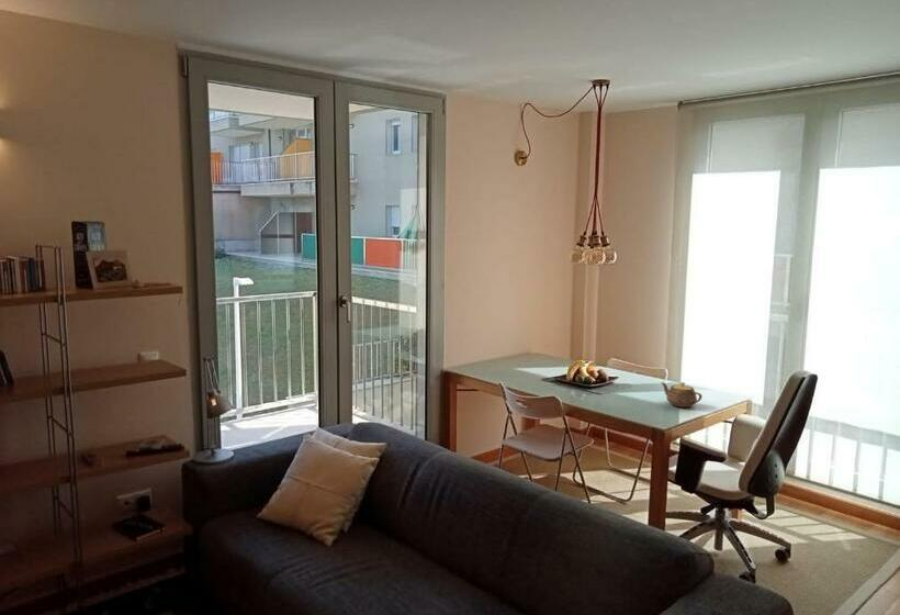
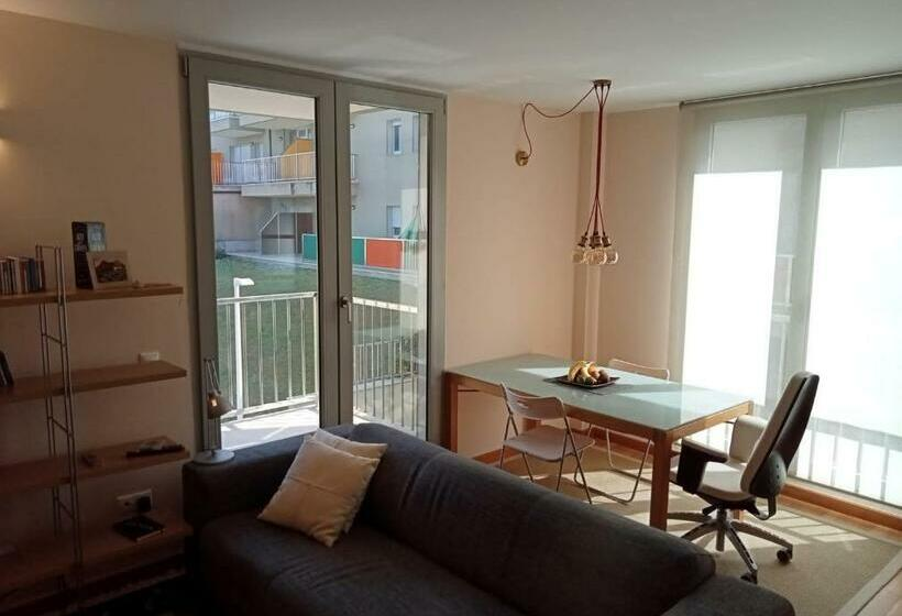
- teapot [660,381,704,409]
